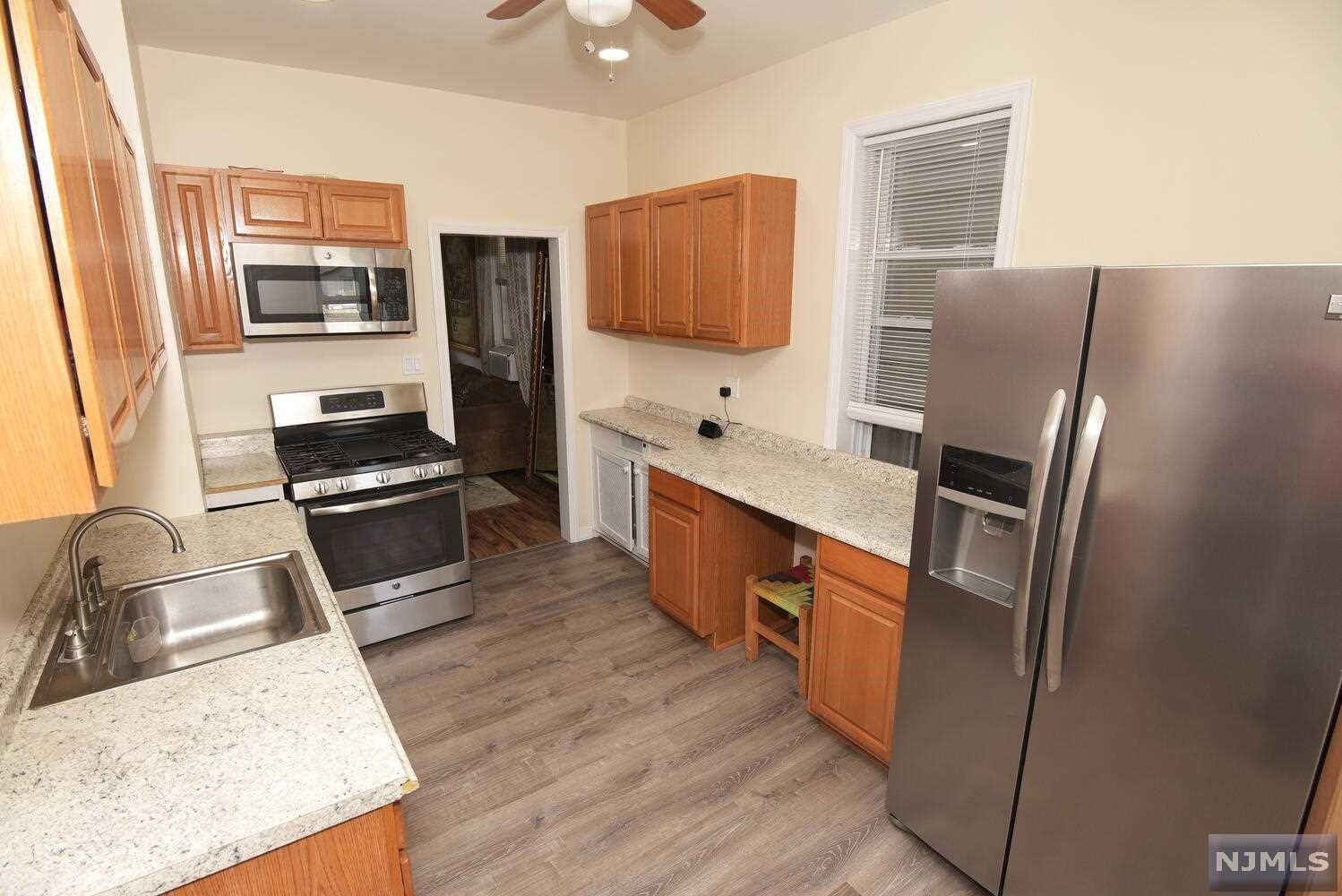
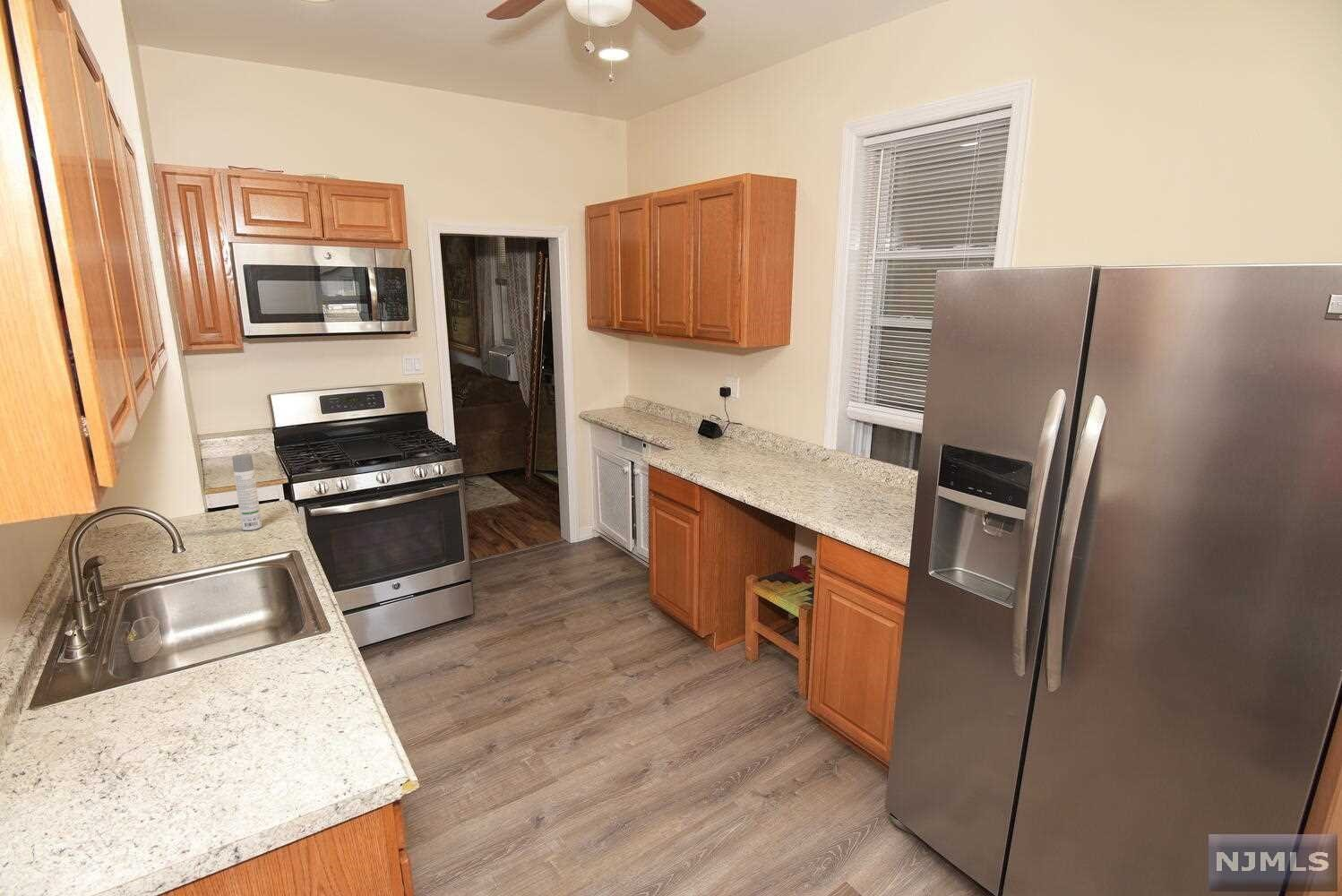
+ spray bottle [231,453,262,531]
